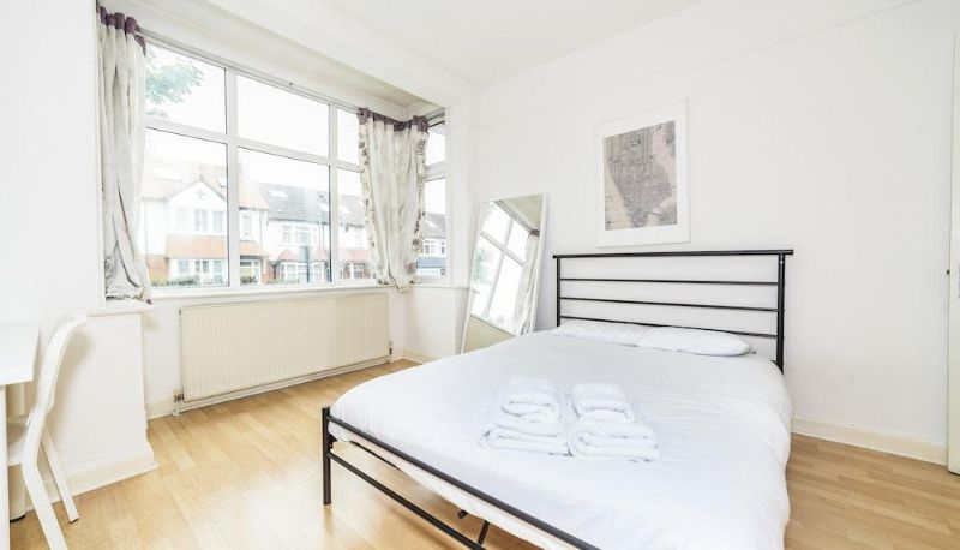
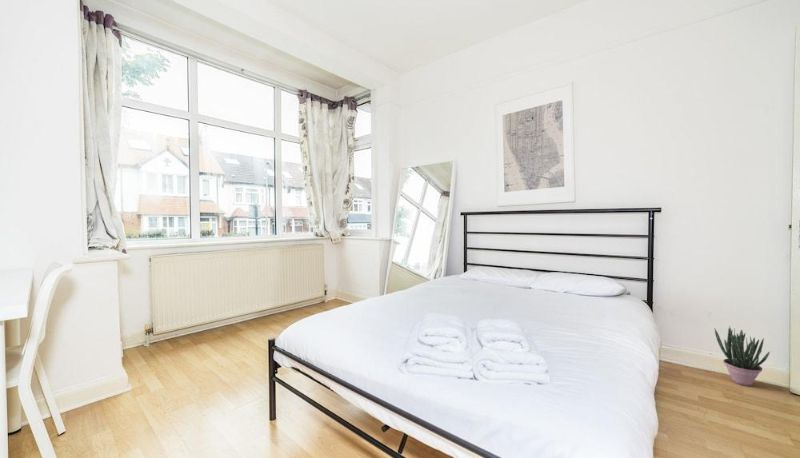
+ potted plant [713,325,771,387]
